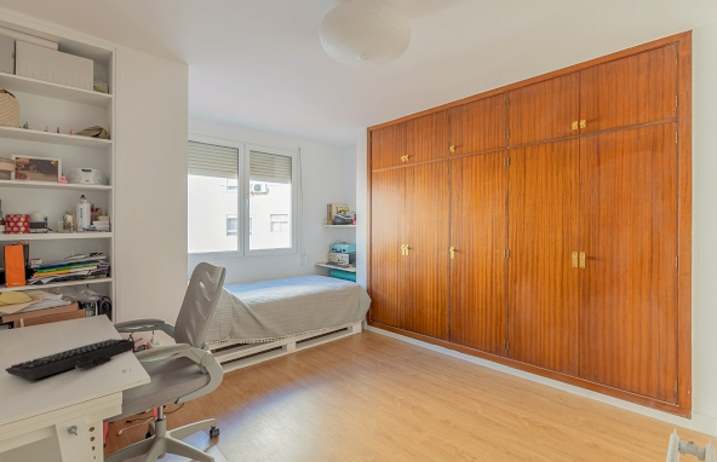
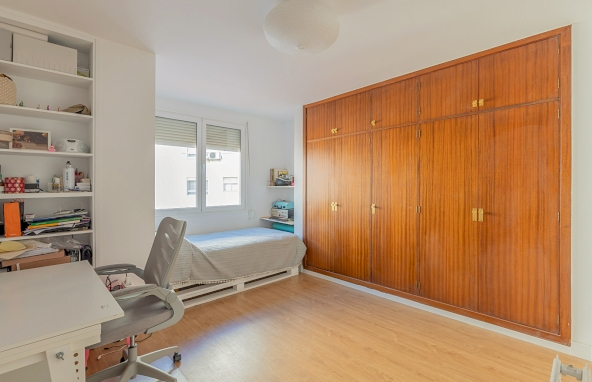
- keyboard [4,337,136,381]
